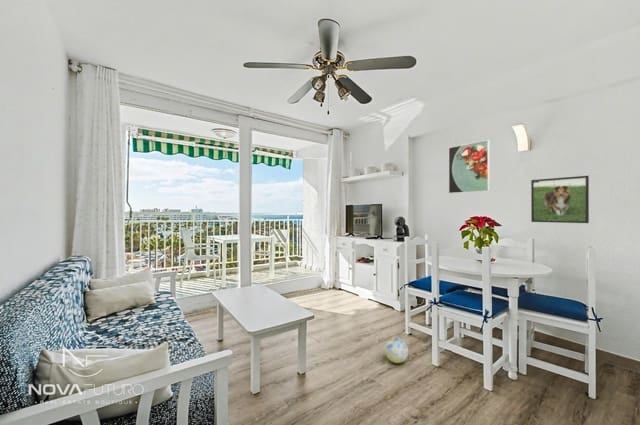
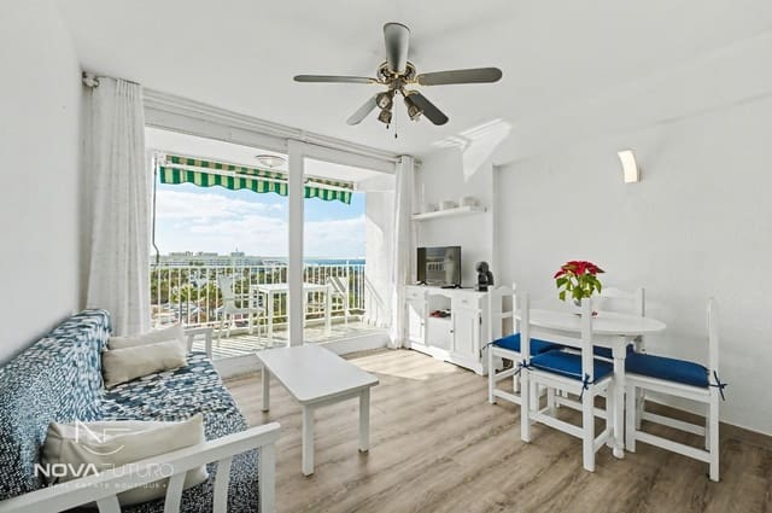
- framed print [448,139,490,194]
- ball [384,337,409,364]
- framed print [530,175,590,224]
